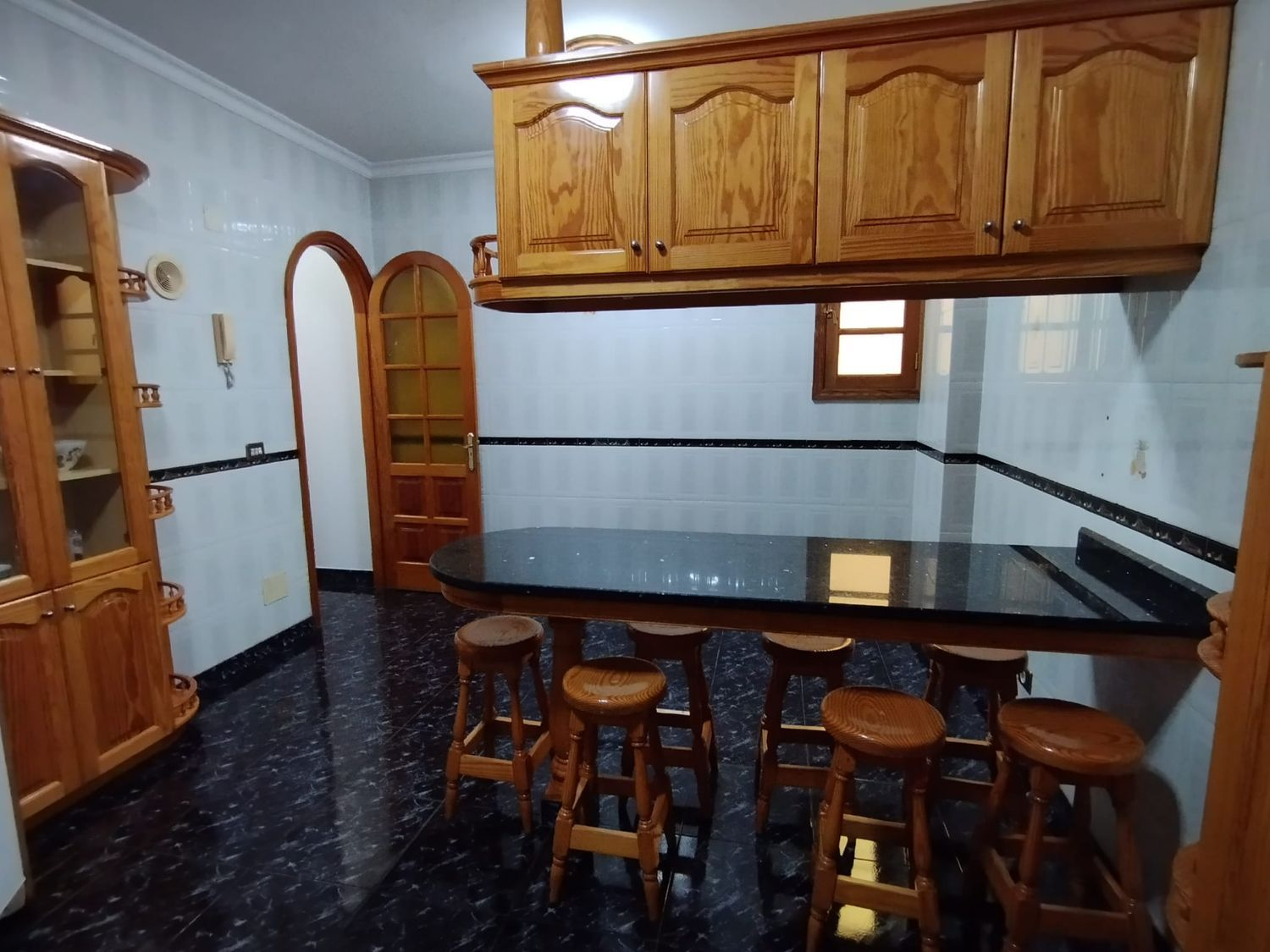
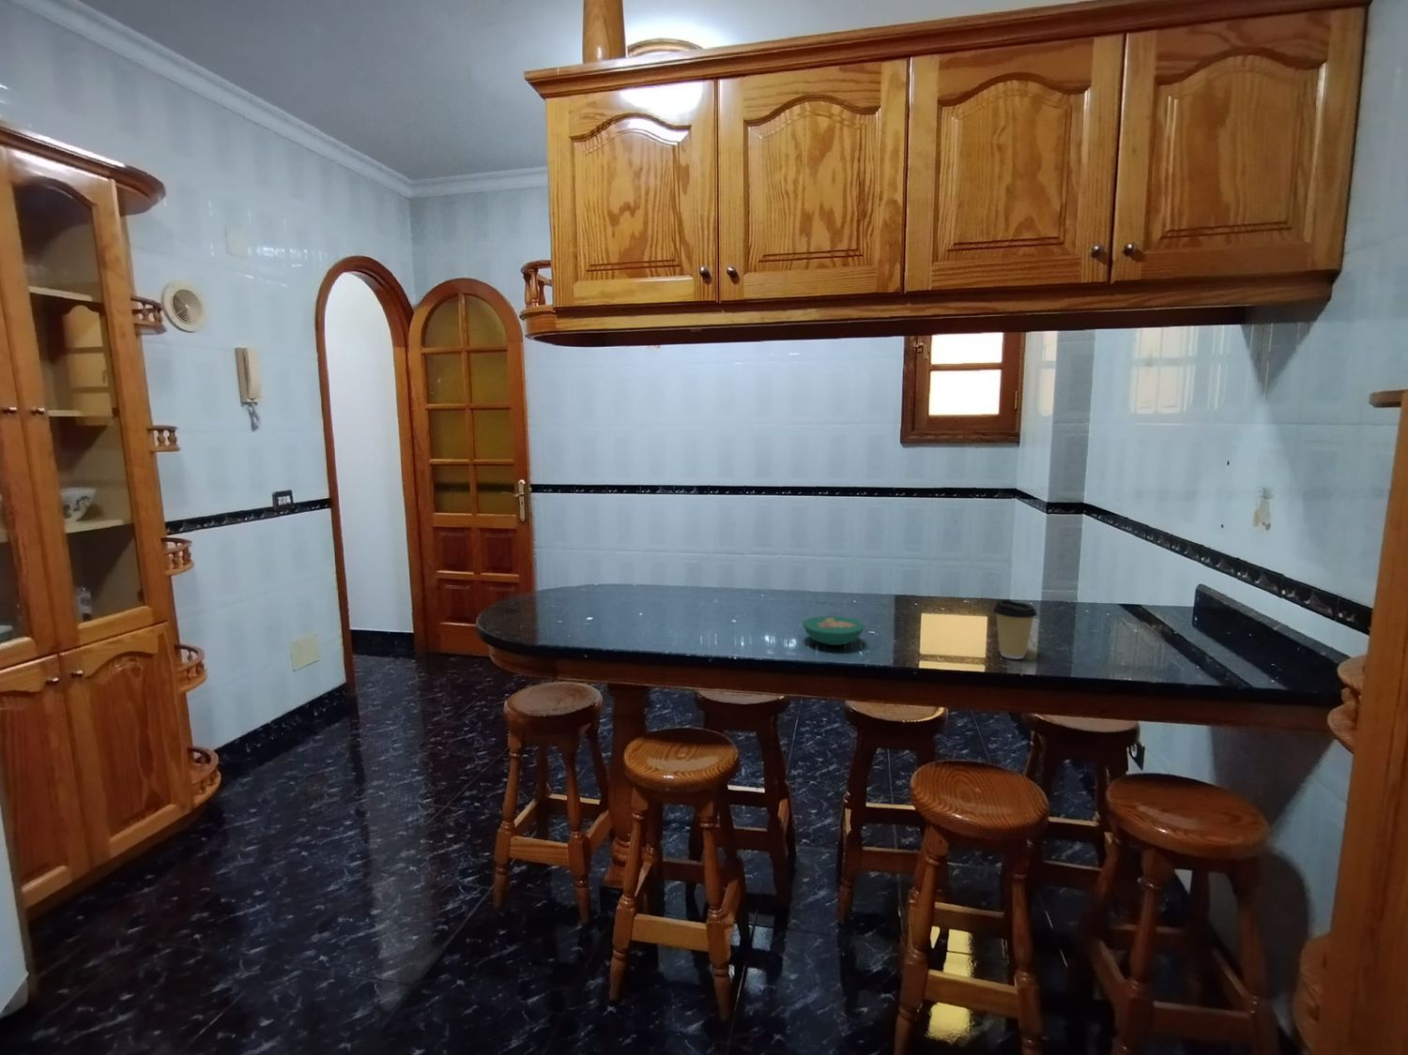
+ coffee cup [992,598,1038,660]
+ bowl [802,615,866,646]
